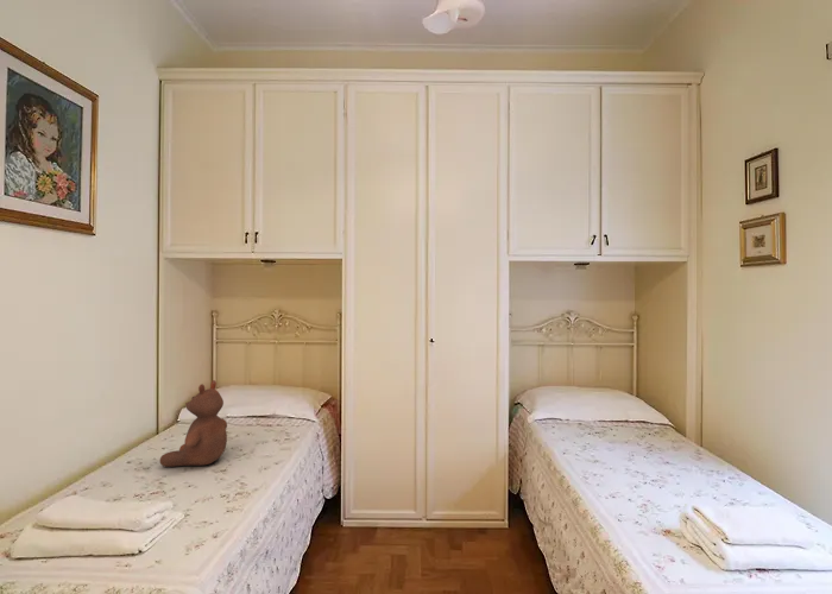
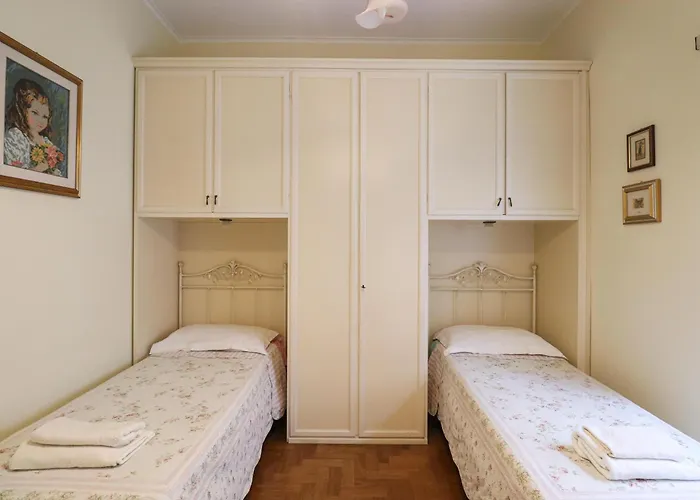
- stuffed bear [159,379,228,468]
